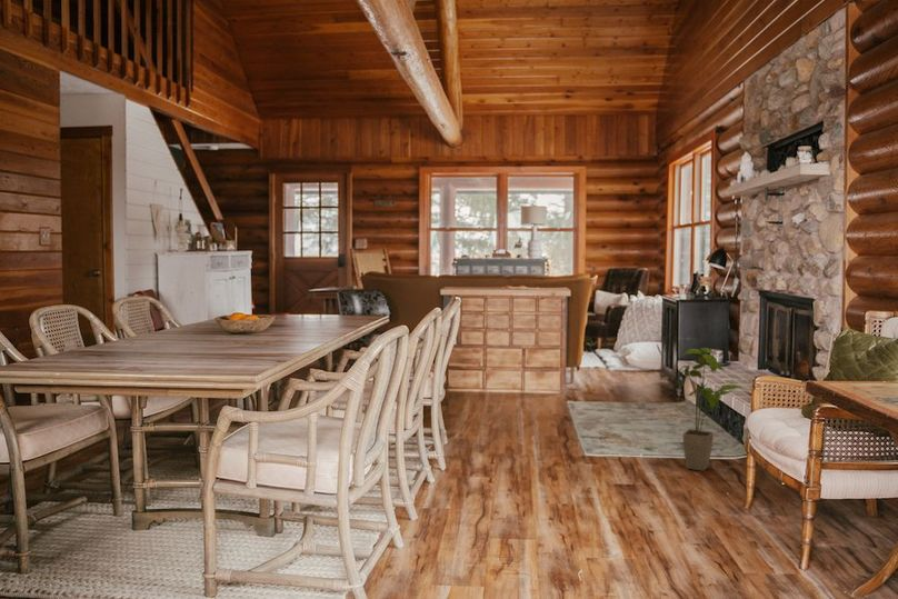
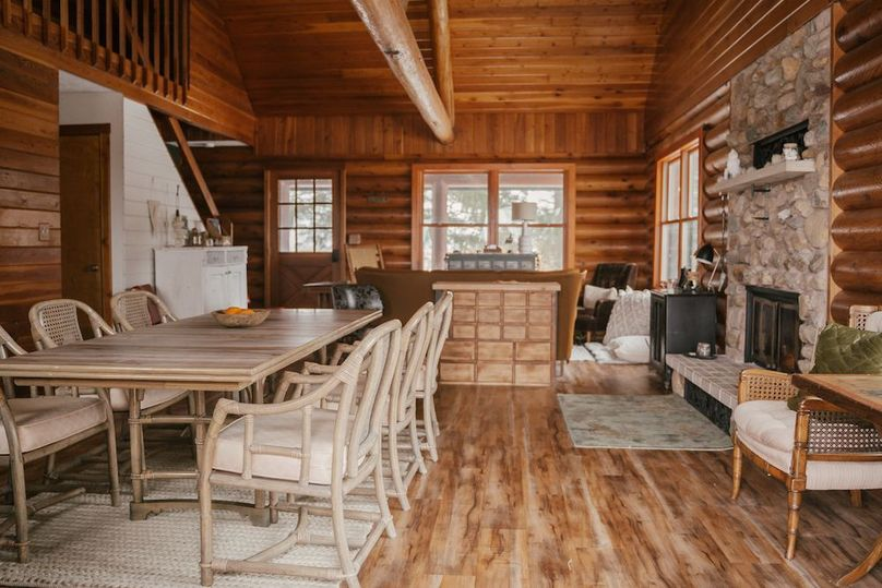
- house plant [676,347,747,472]
